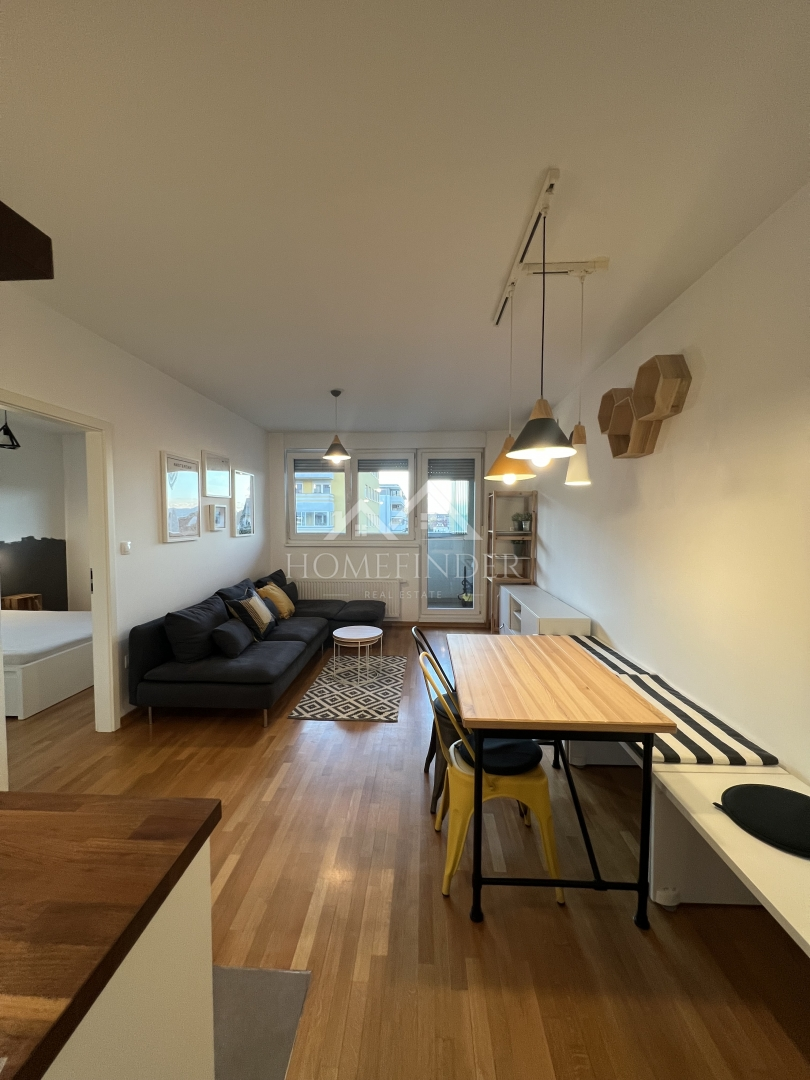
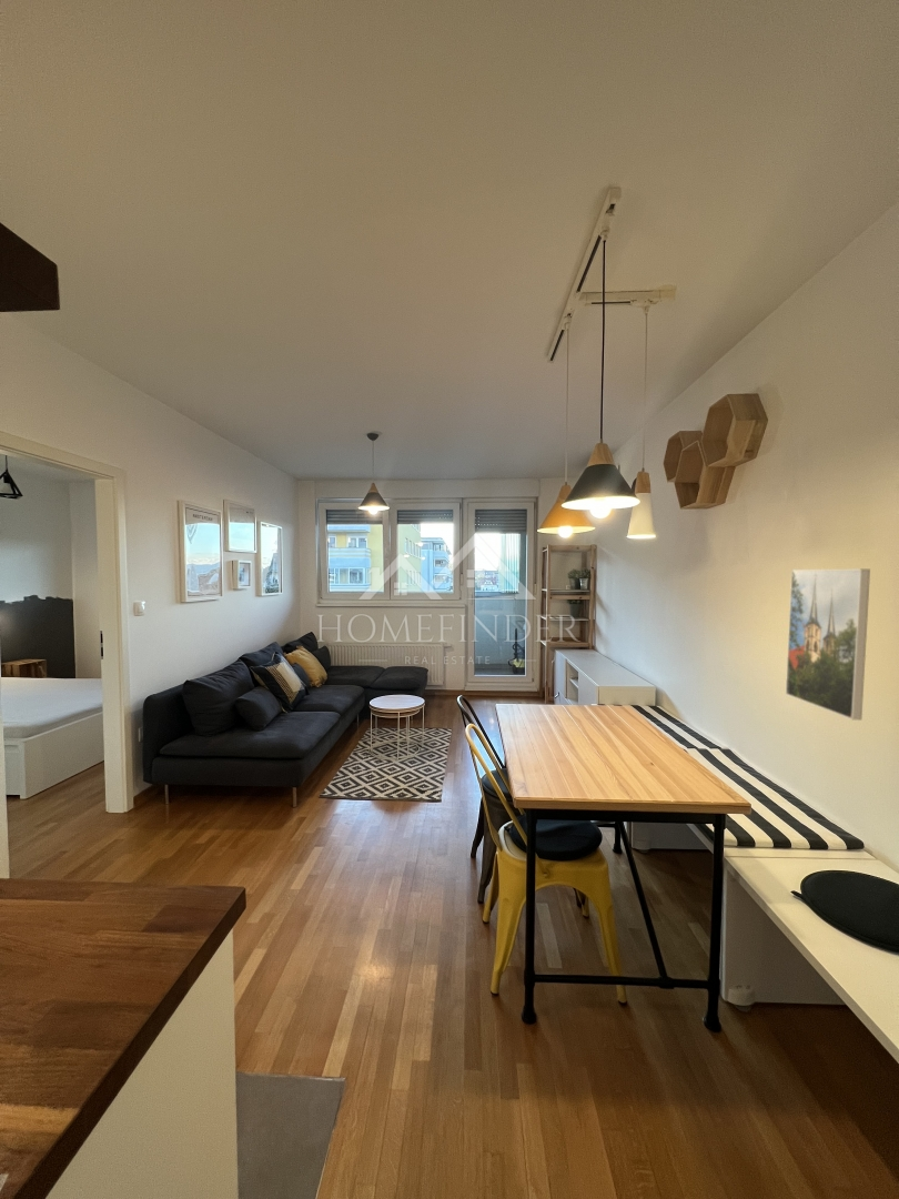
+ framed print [785,568,871,722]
